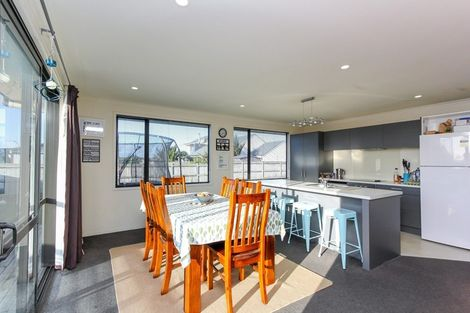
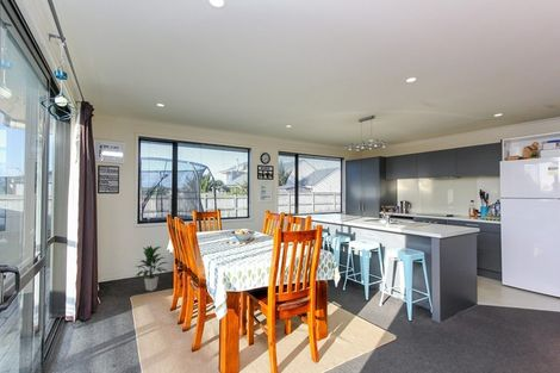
+ indoor plant [135,244,172,292]
